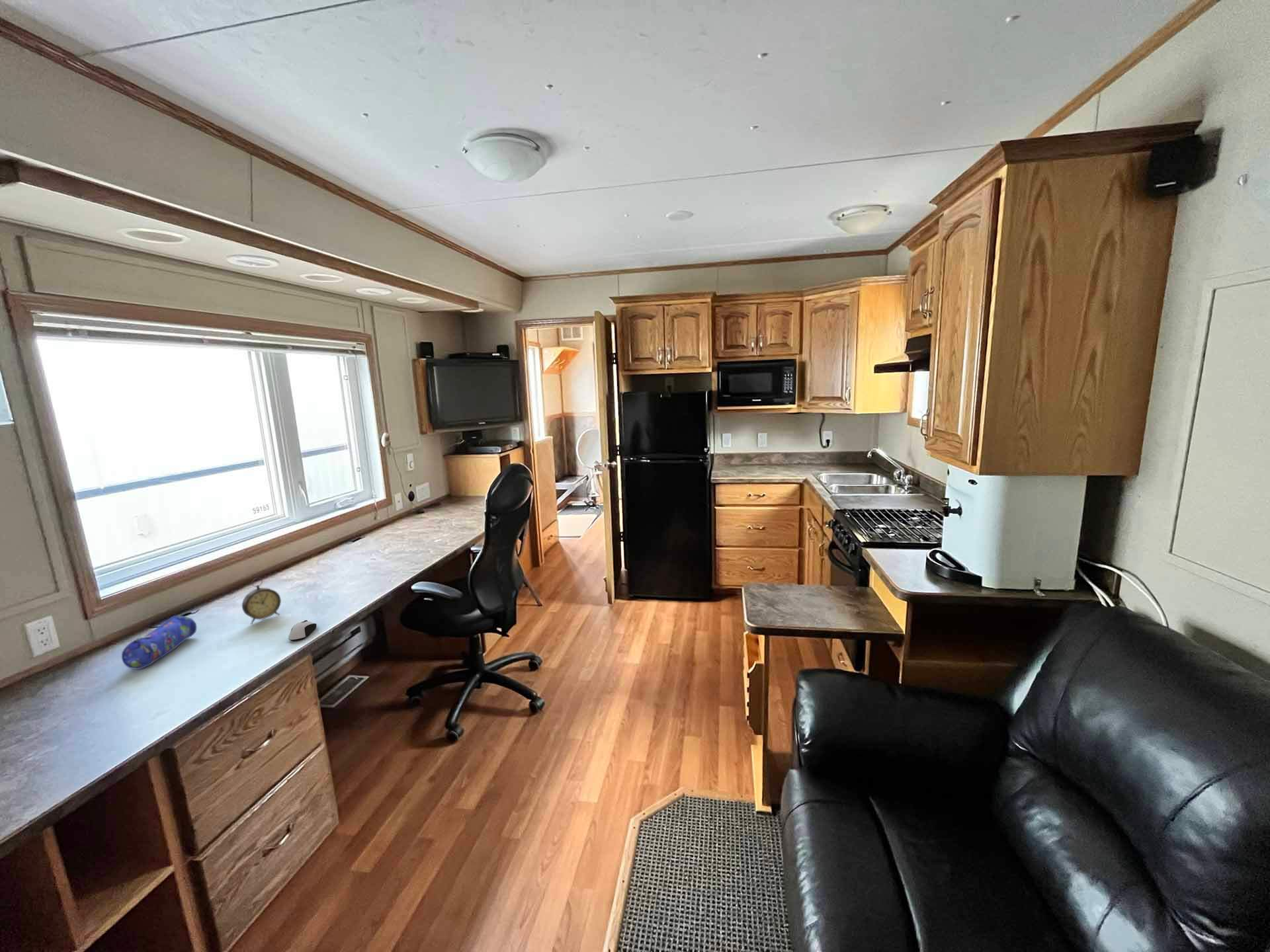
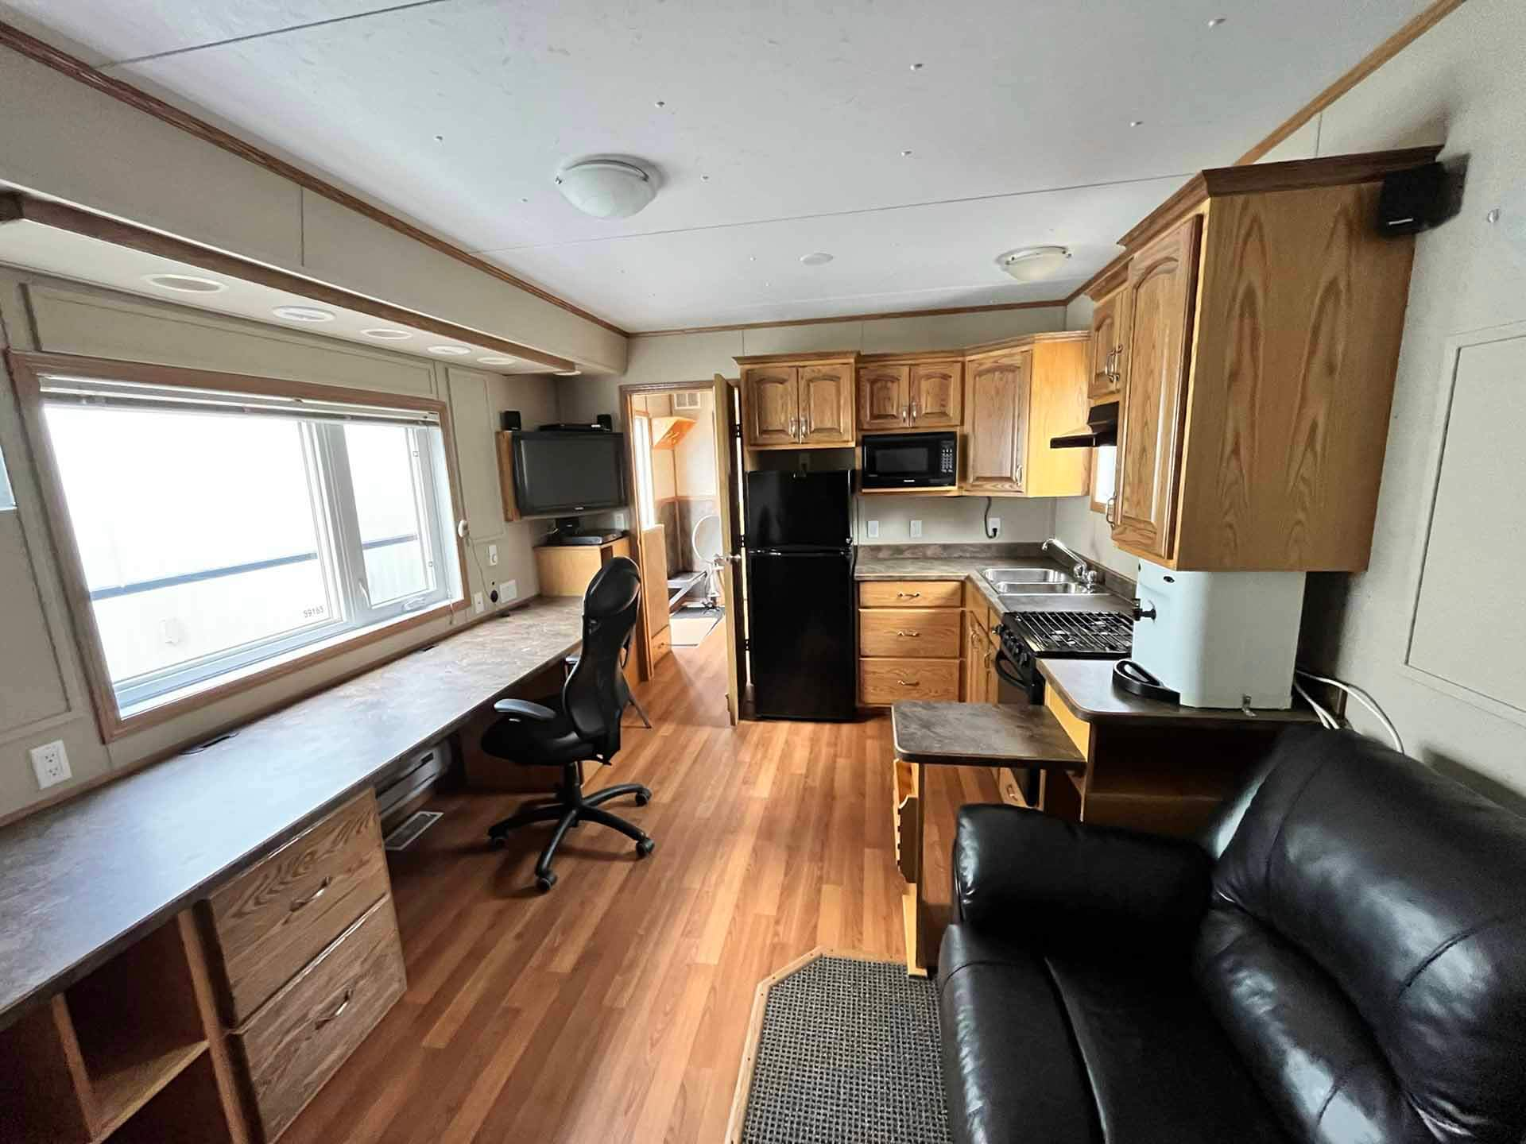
- pencil case [121,615,197,670]
- computer mouse [288,619,318,642]
- alarm clock [241,577,282,625]
